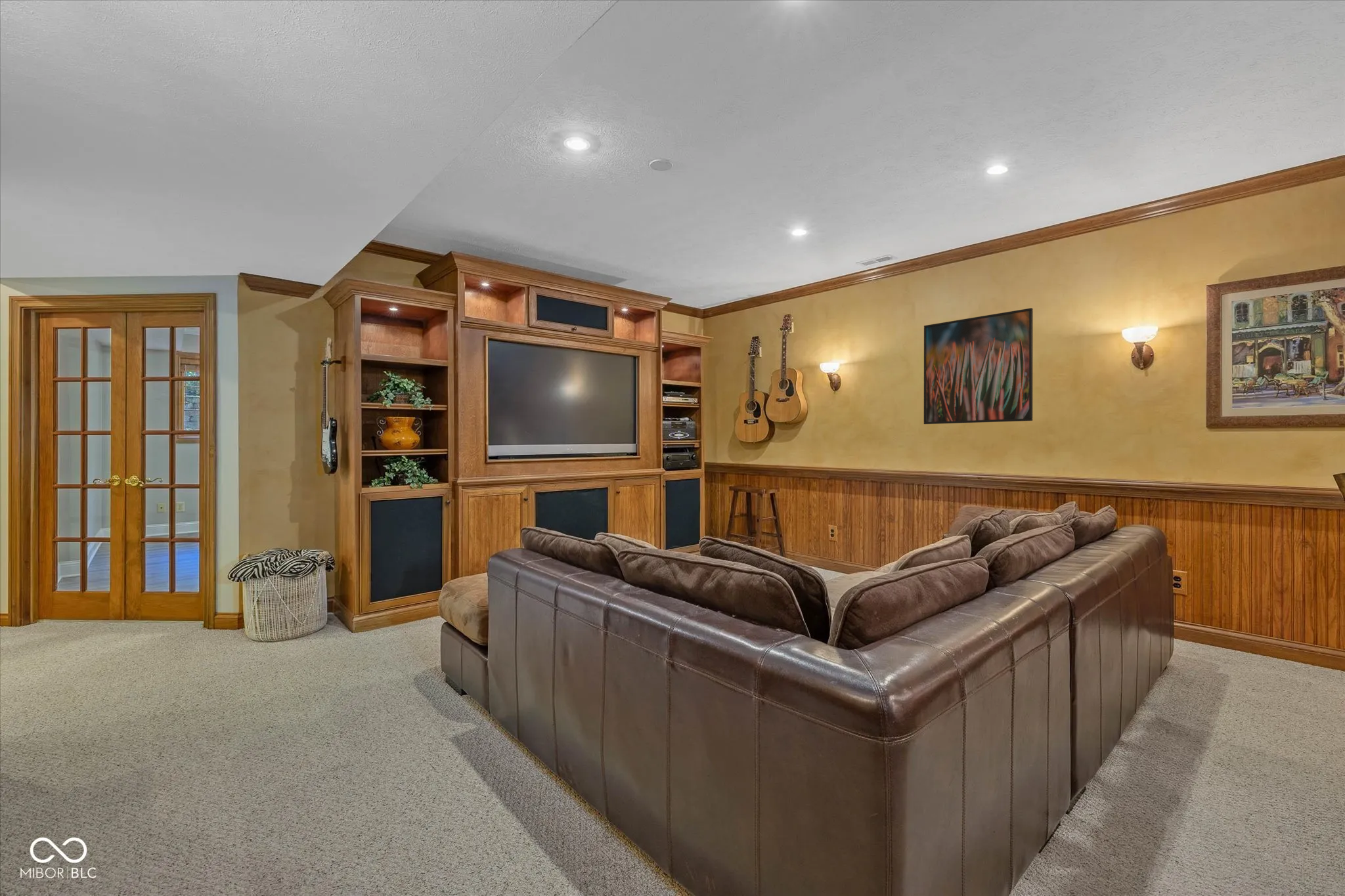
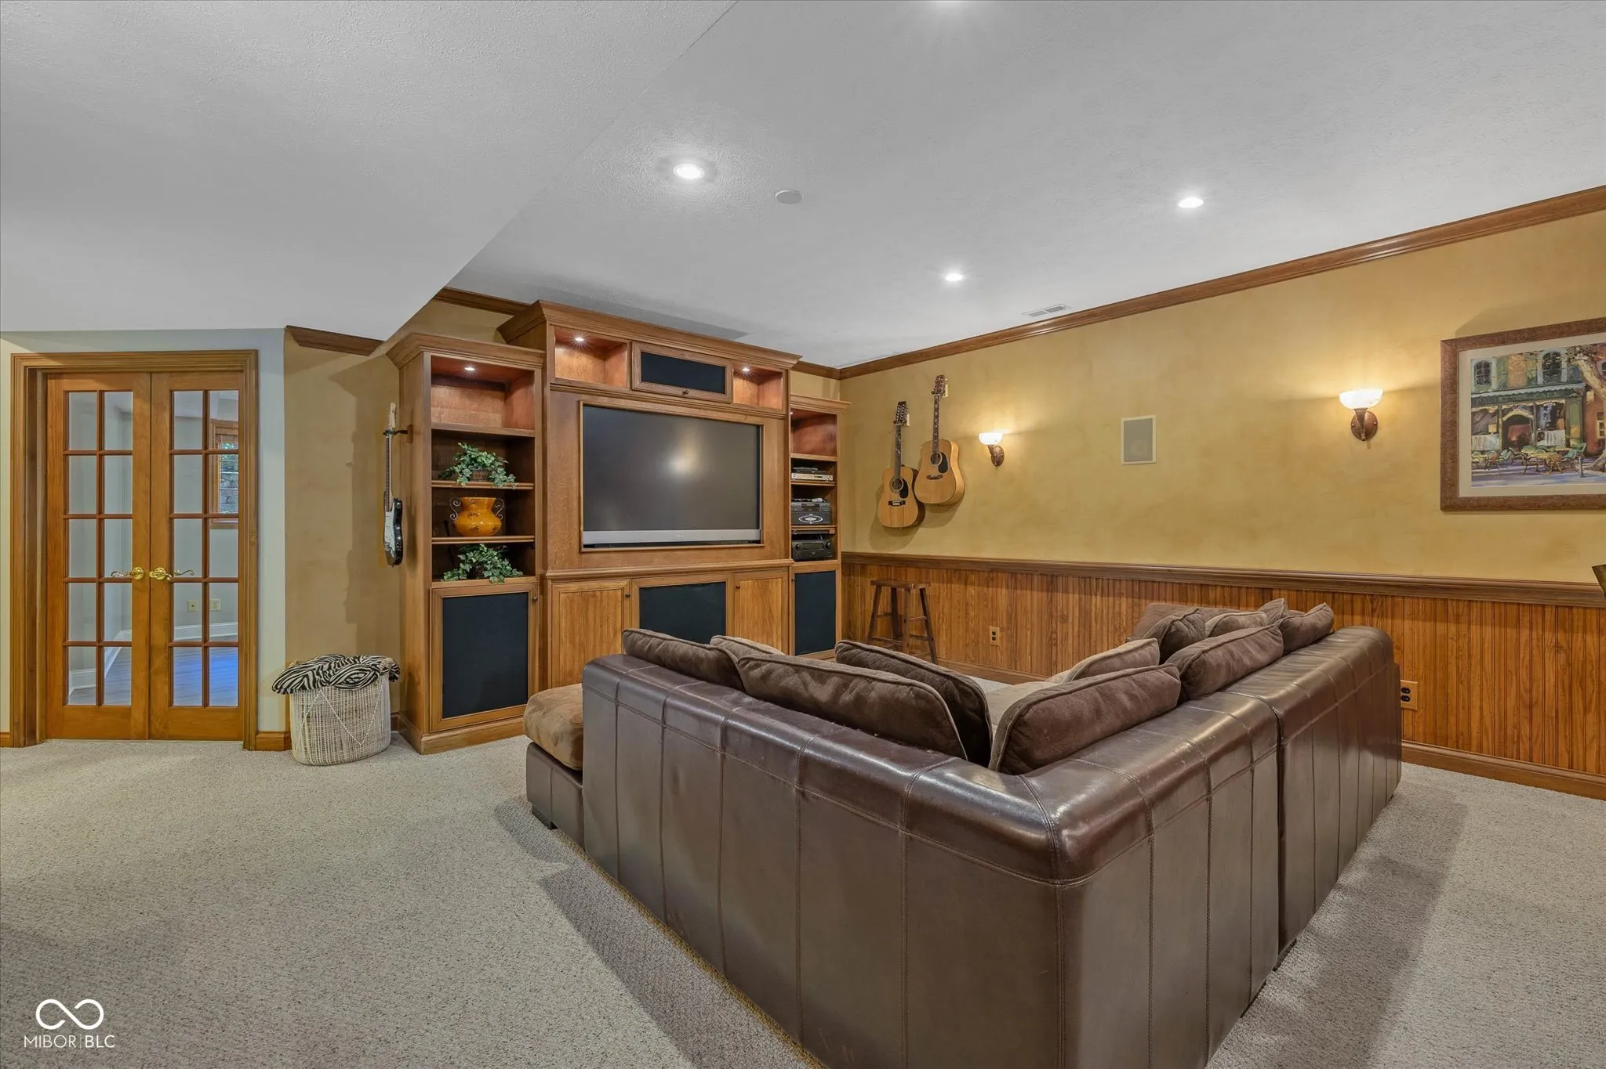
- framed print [923,307,1034,425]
